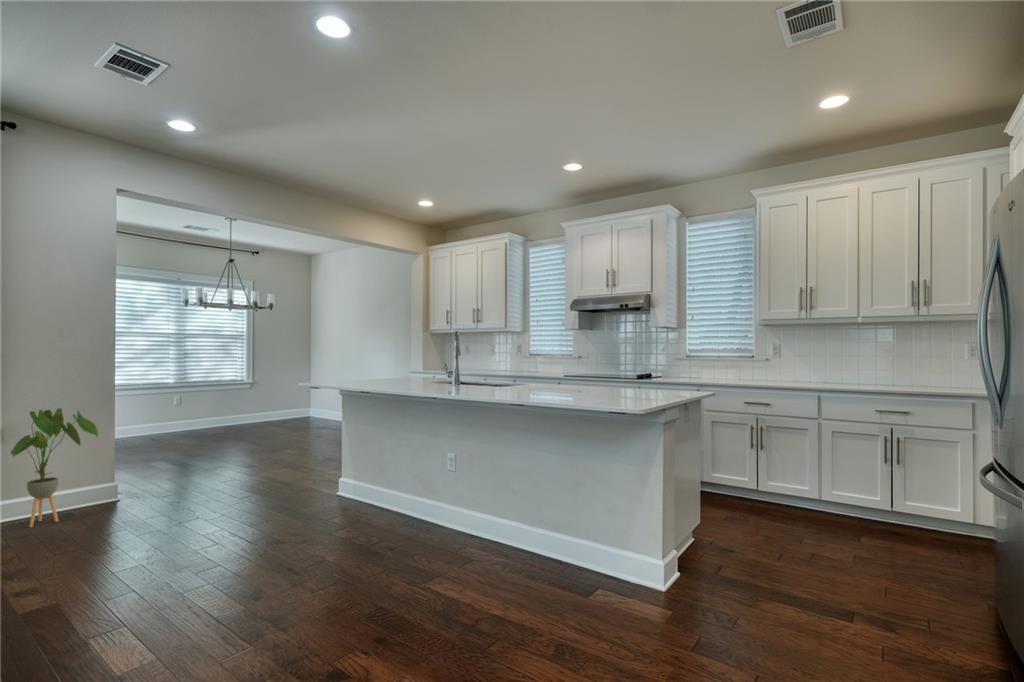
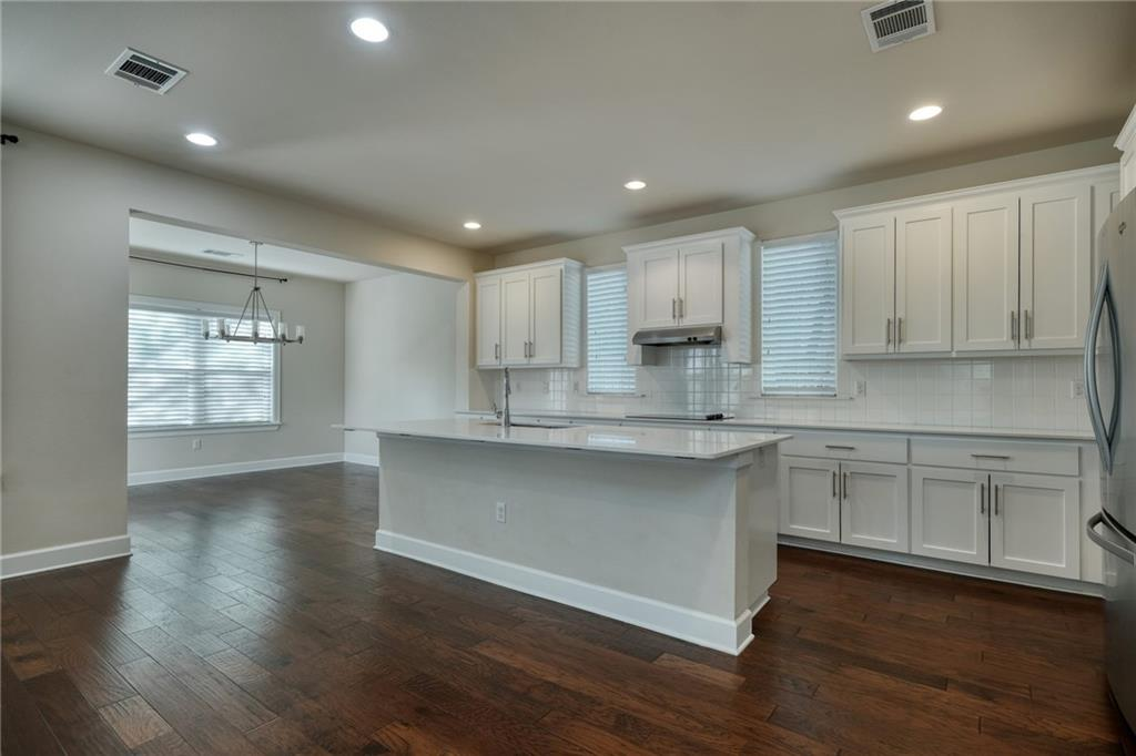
- house plant [10,407,99,528]
